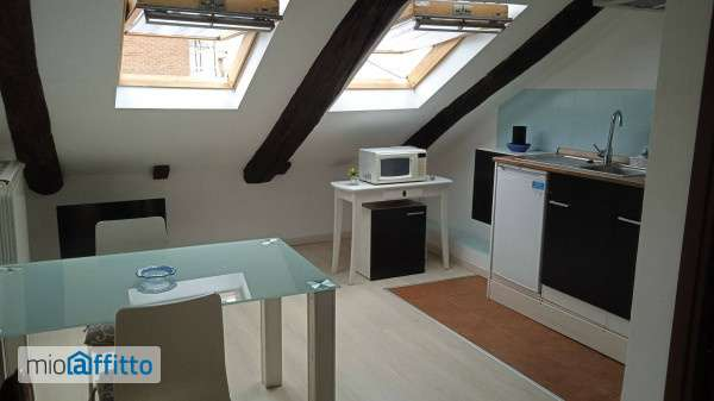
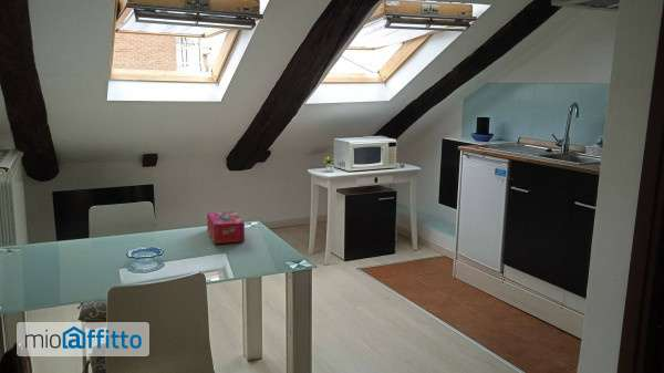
+ tissue box [206,210,246,245]
